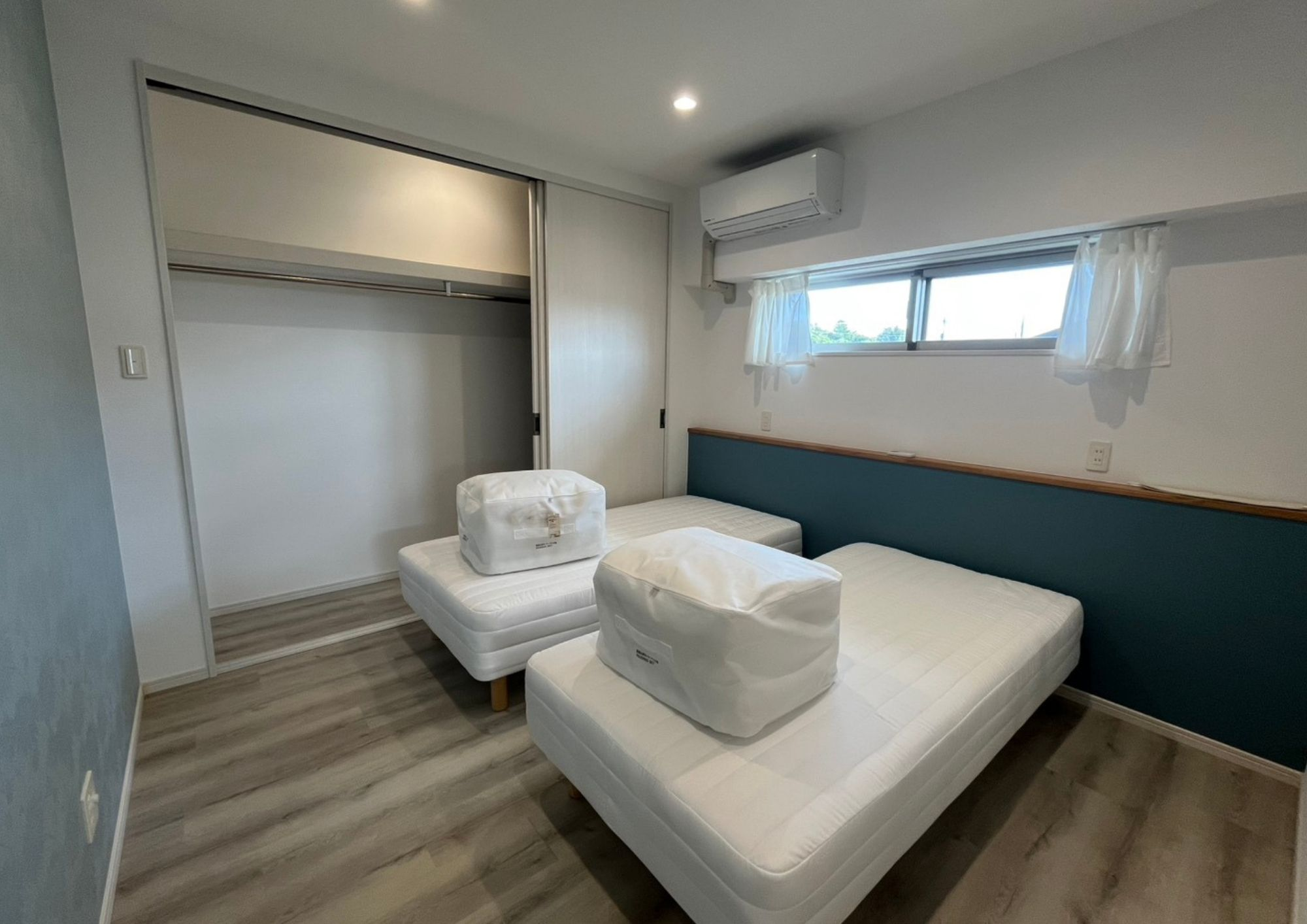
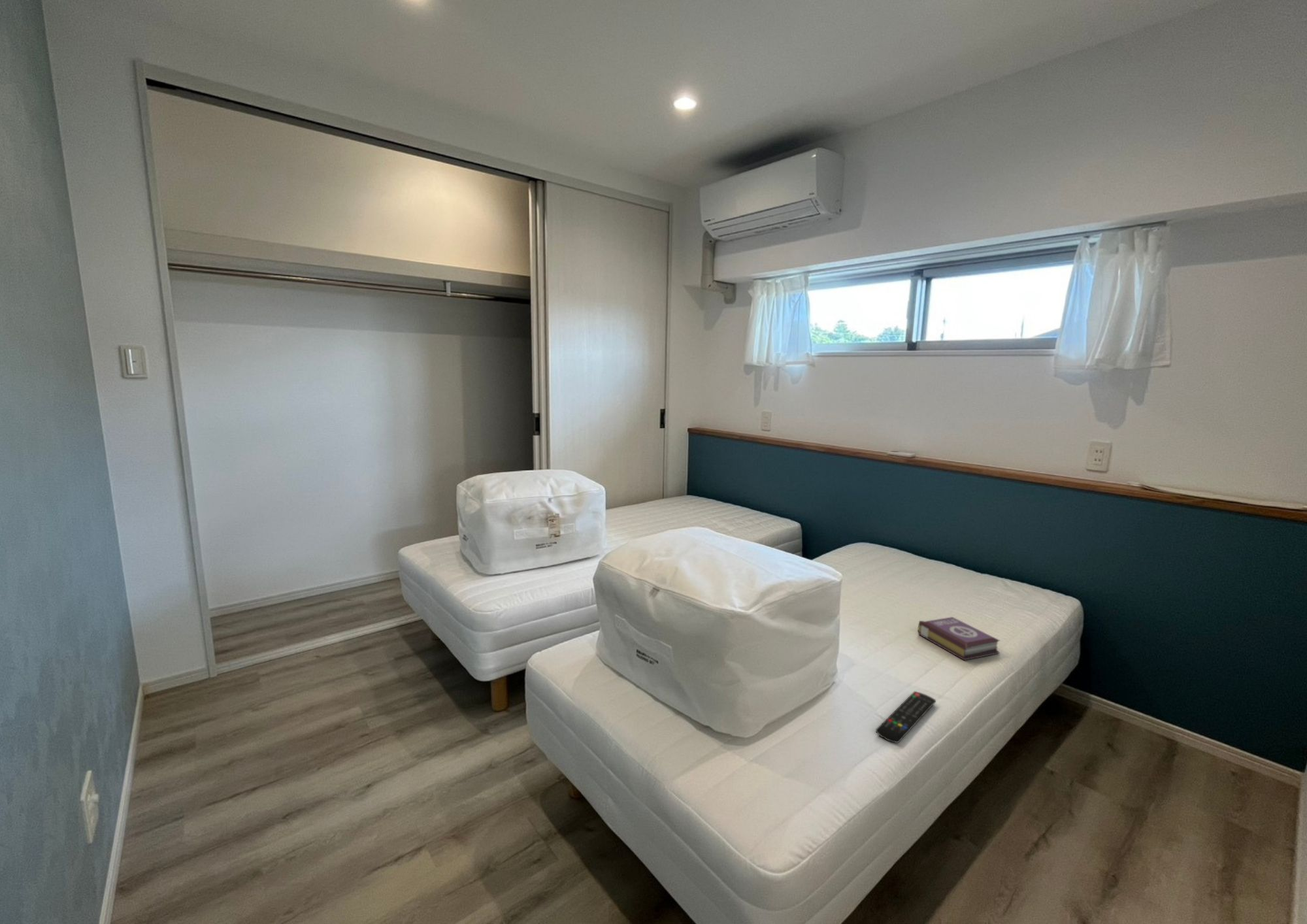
+ remote control [875,691,936,744]
+ book [918,616,1001,661]
